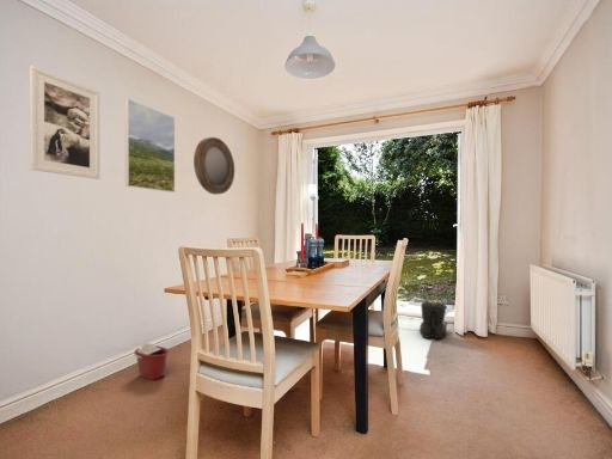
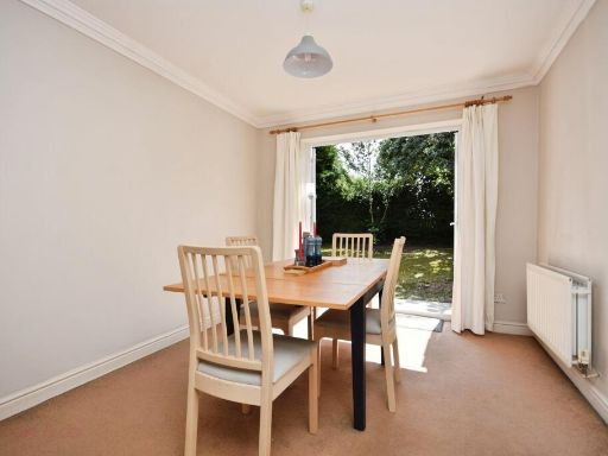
- boots [418,300,448,339]
- home mirror [192,136,235,196]
- bucket [133,342,170,381]
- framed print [124,98,176,194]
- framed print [29,65,100,180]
